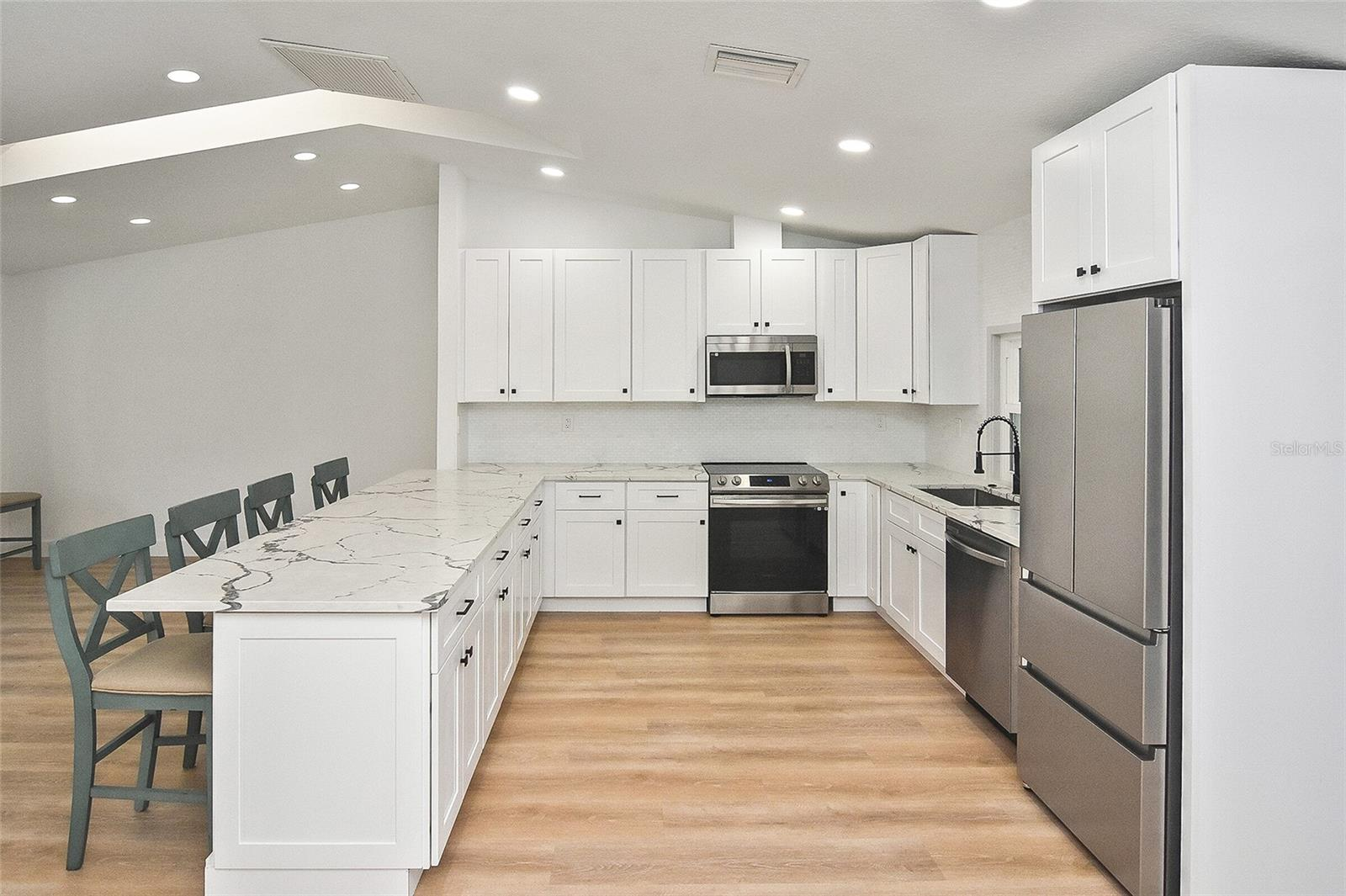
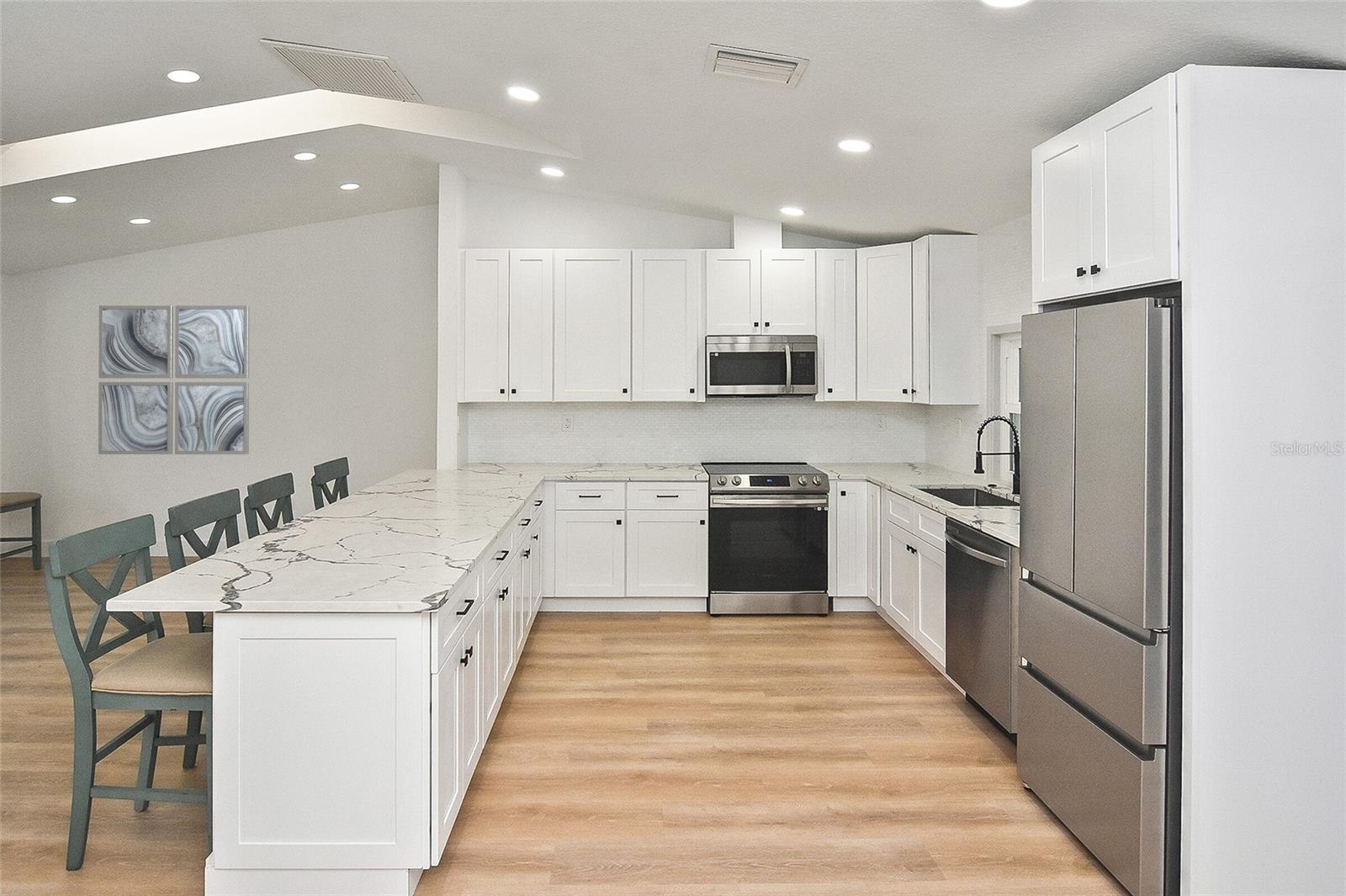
+ wall art [98,305,250,455]
